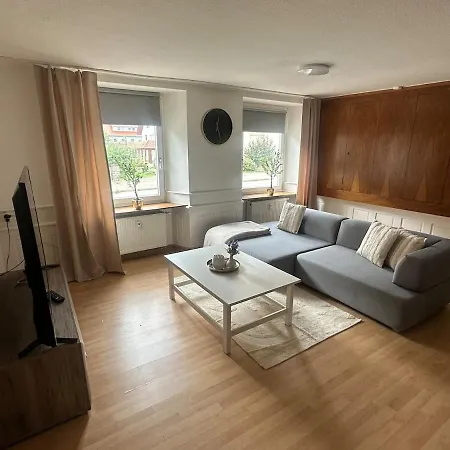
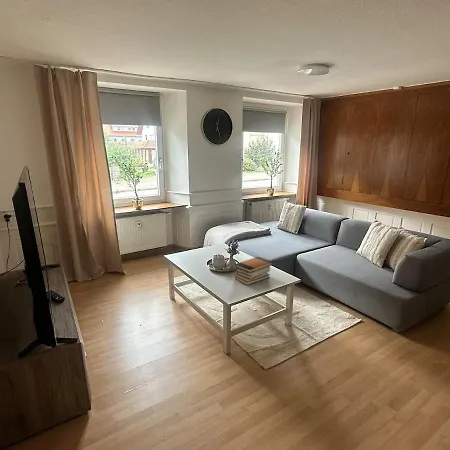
+ book stack [234,256,273,286]
